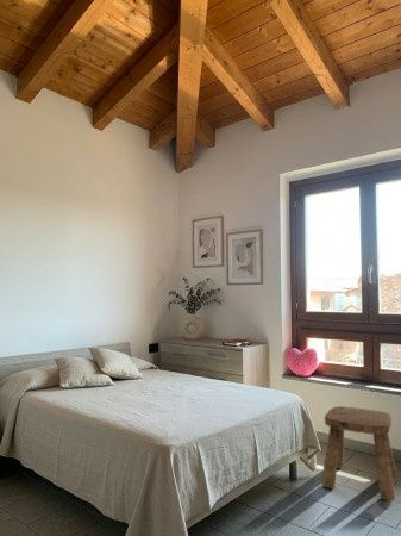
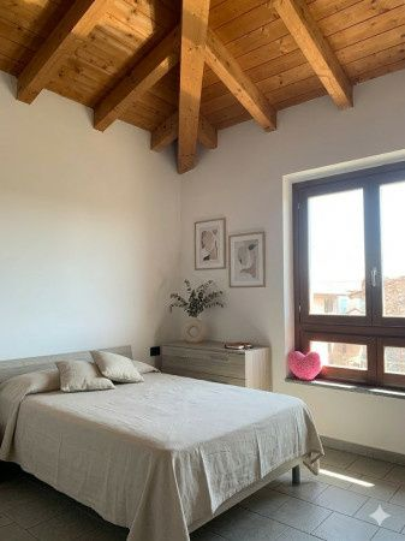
- stool [320,405,397,501]
